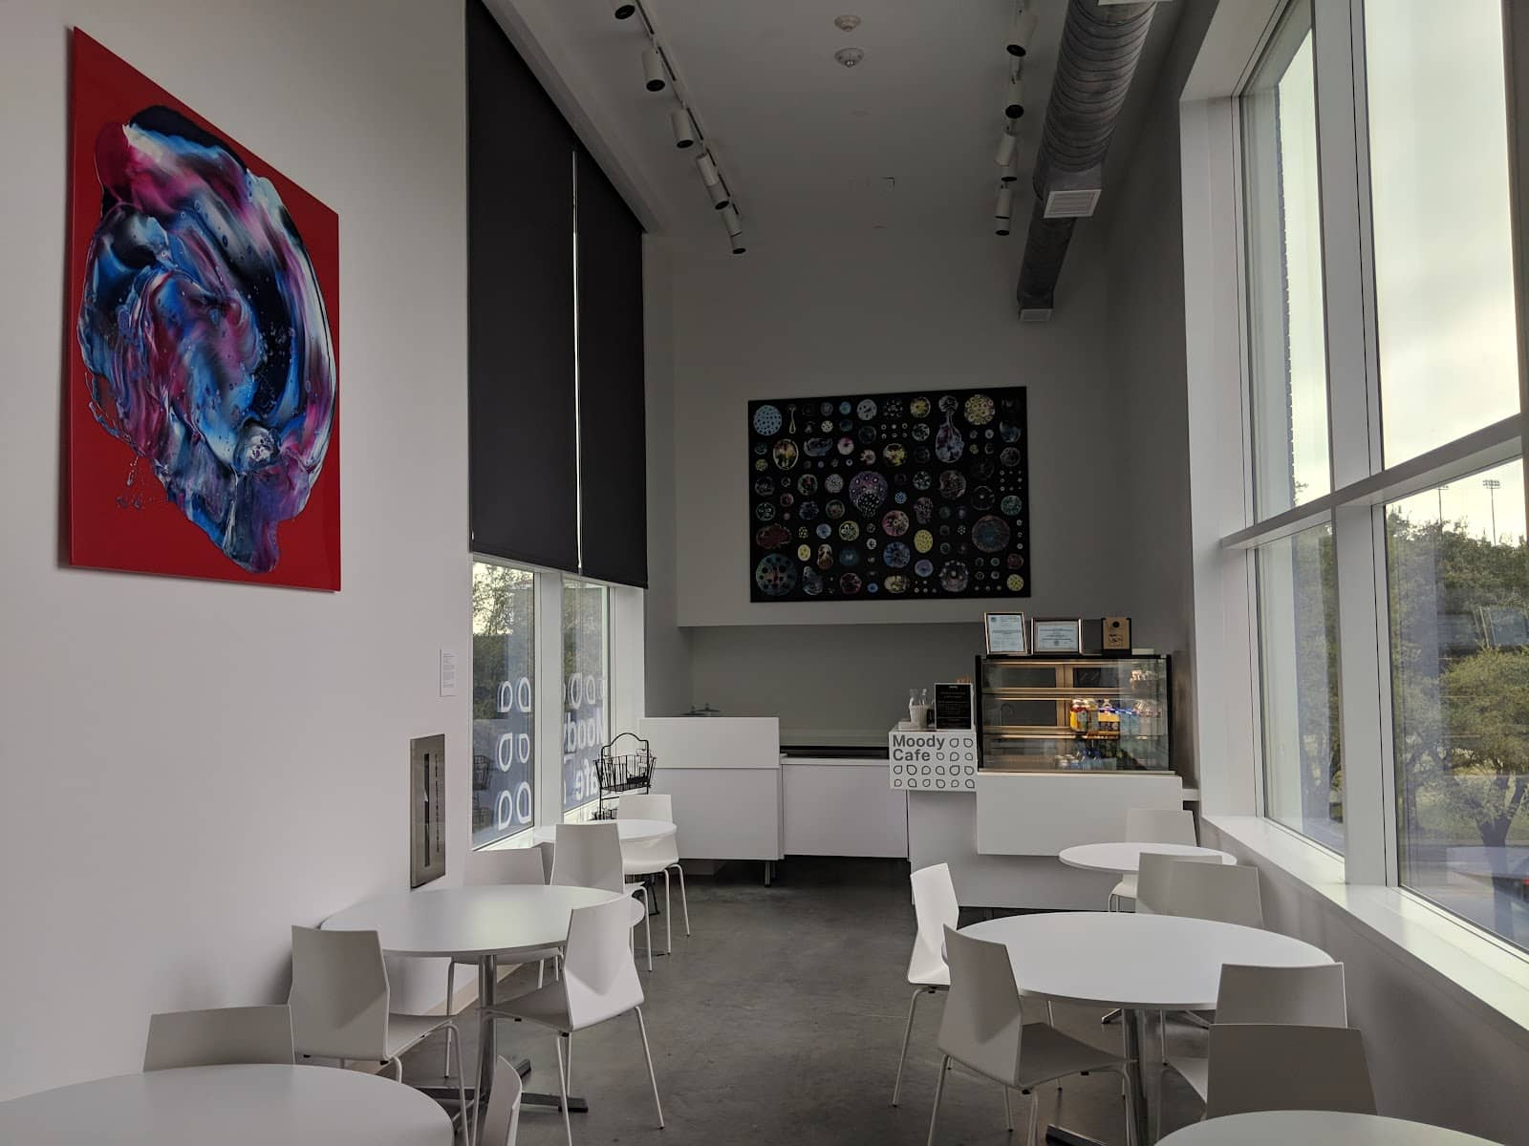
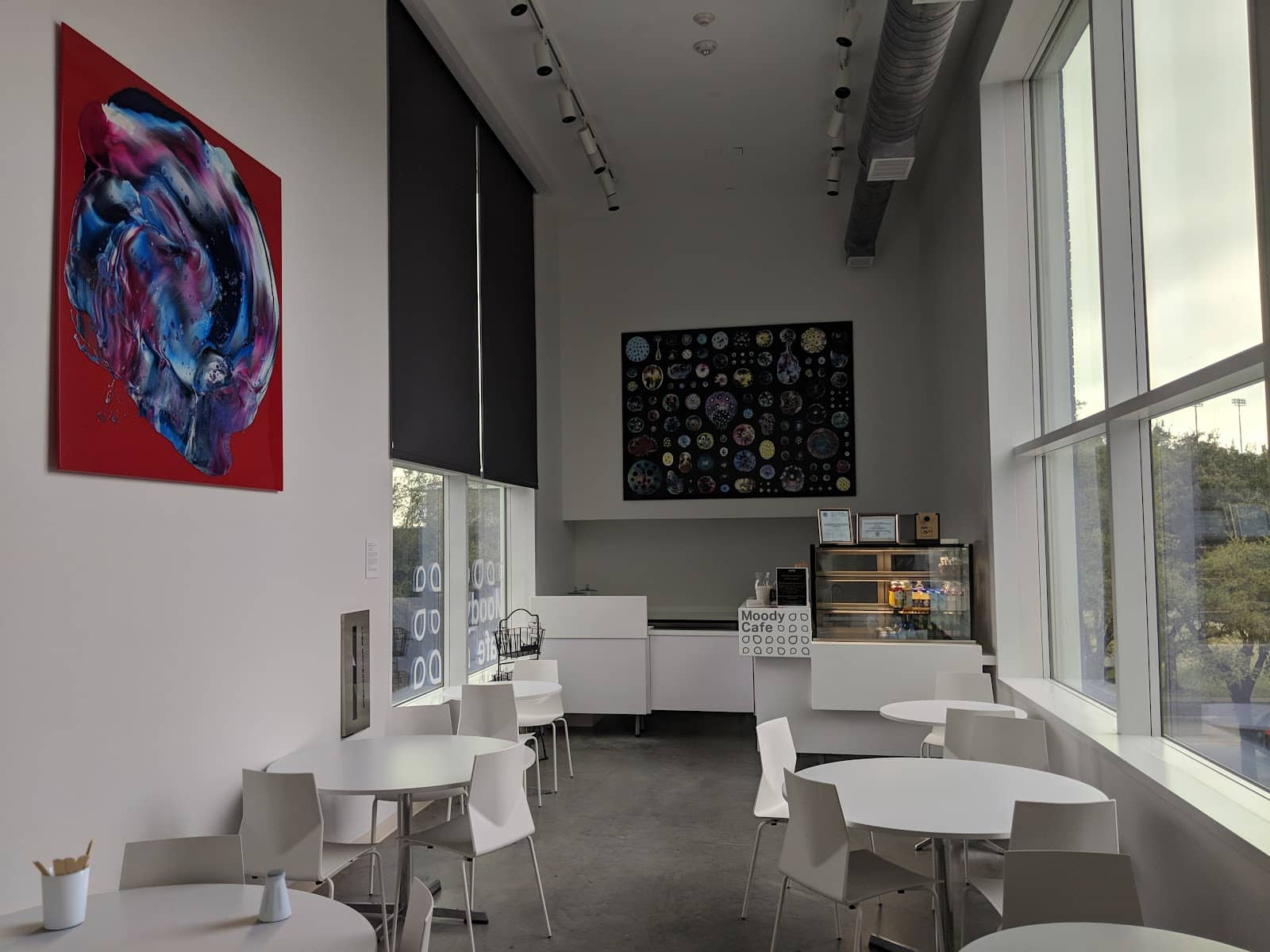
+ utensil holder [31,838,95,931]
+ saltshaker [257,868,293,923]
